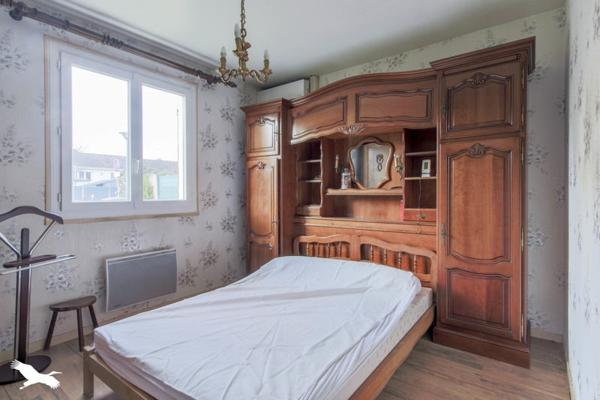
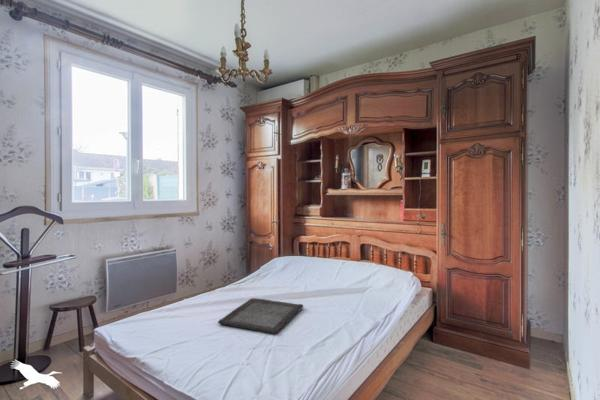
+ serving tray [217,297,304,335]
